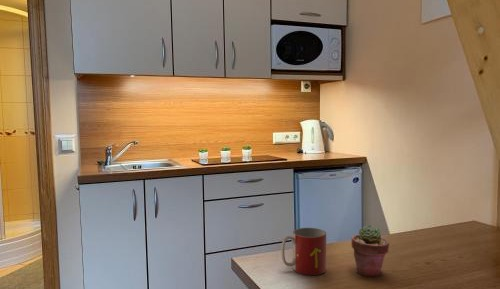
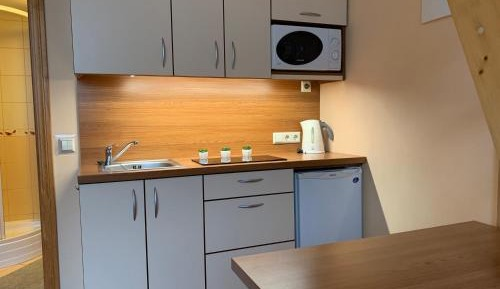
- potted succulent [351,224,390,277]
- mug [280,227,327,276]
